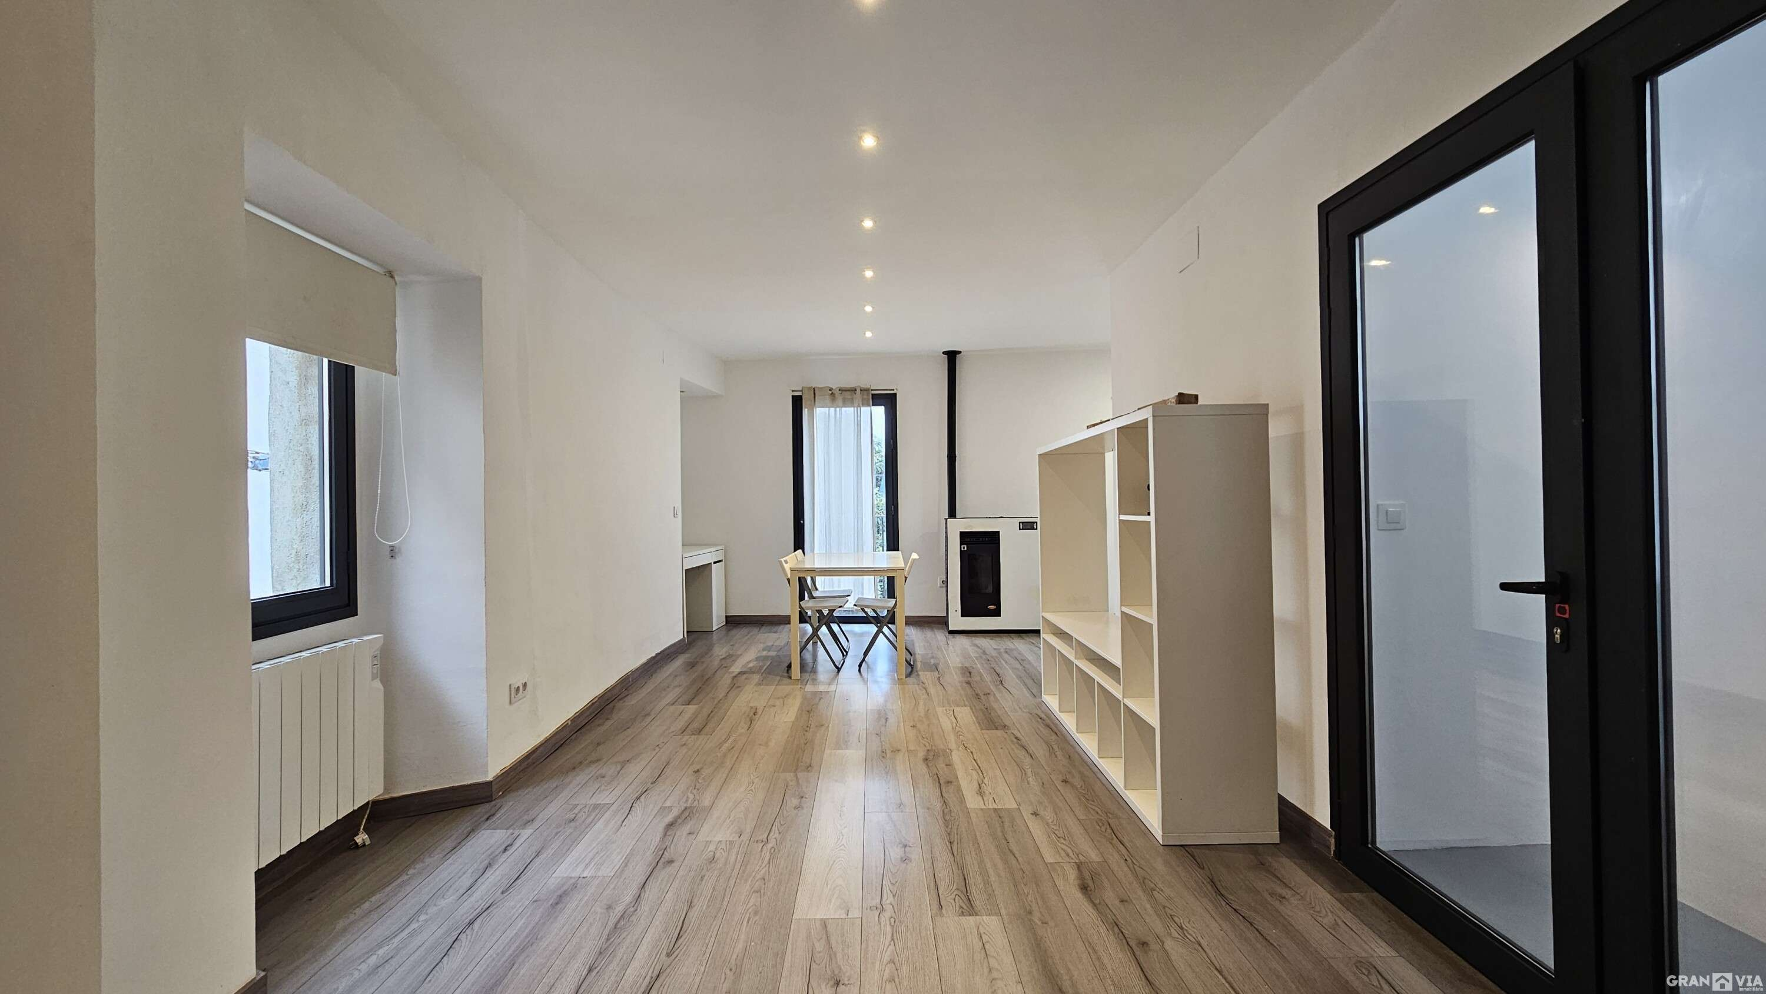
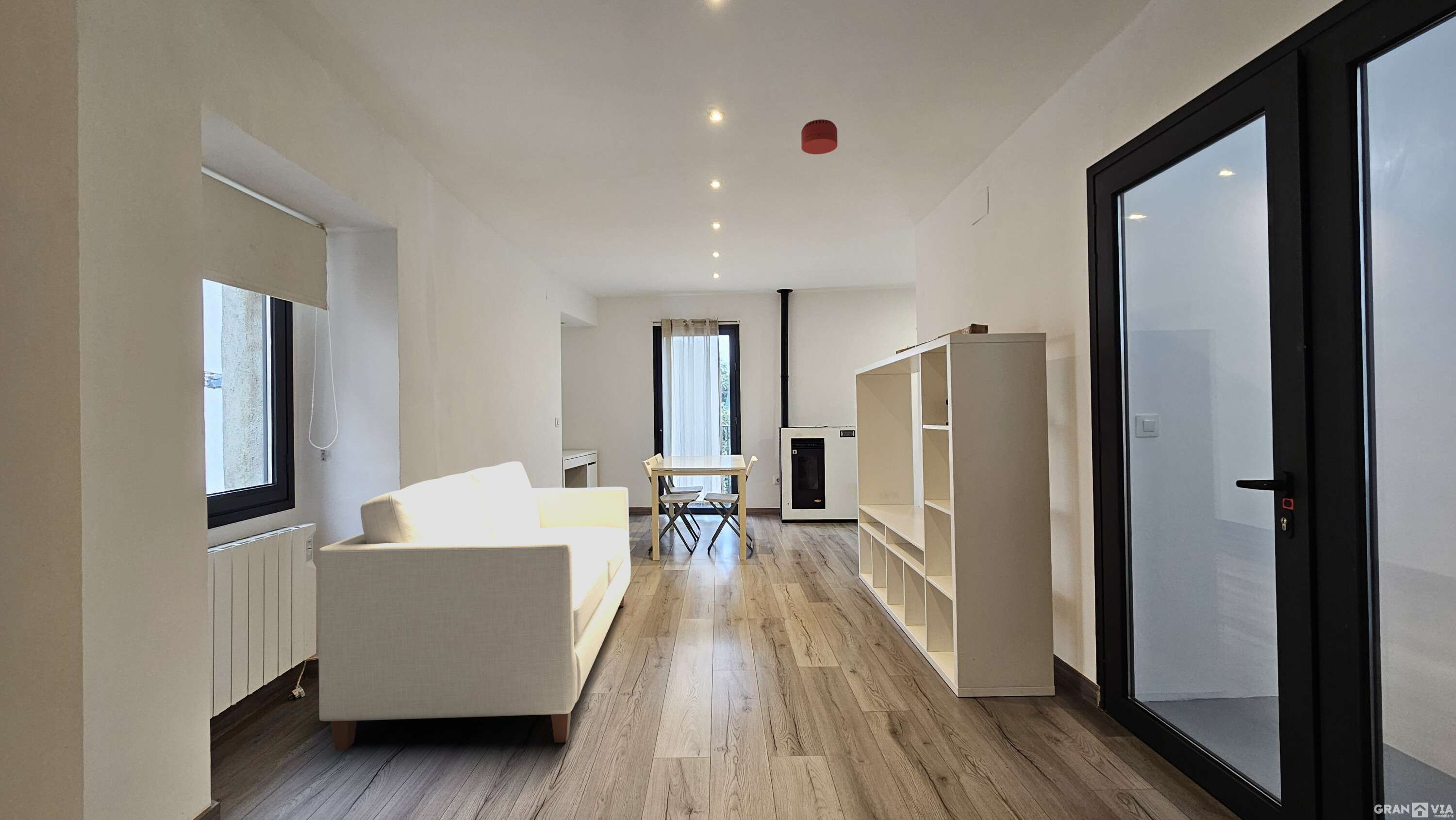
+ smoke detector [801,119,838,155]
+ sofa [317,461,631,750]
